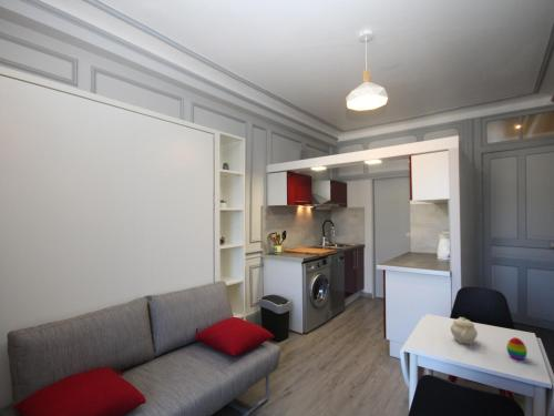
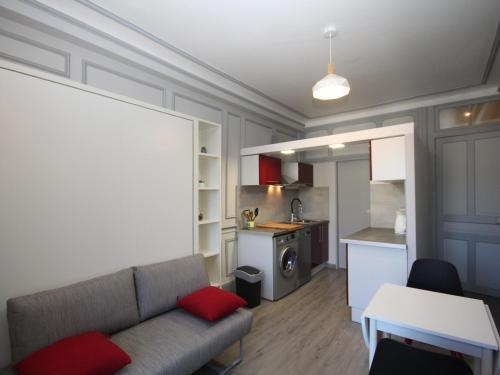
- decorative egg [505,336,529,361]
- teapot [450,316,479,345]
